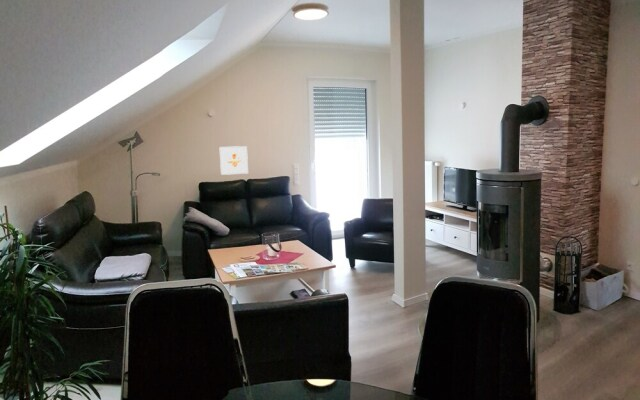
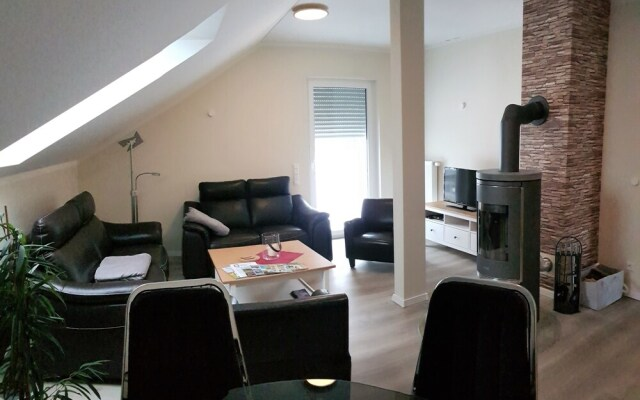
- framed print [218,145,249,176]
